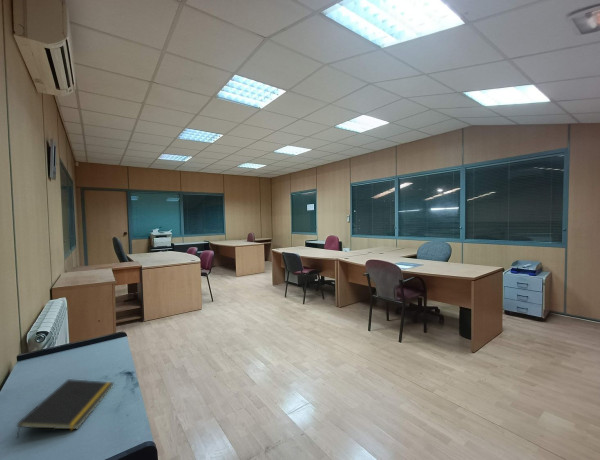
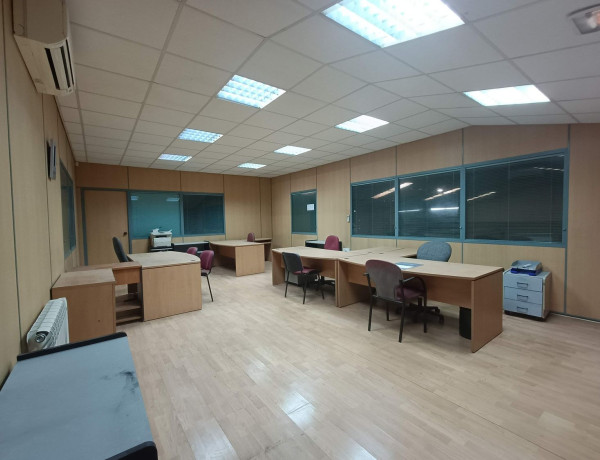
- notepad [15,378,115,440]
